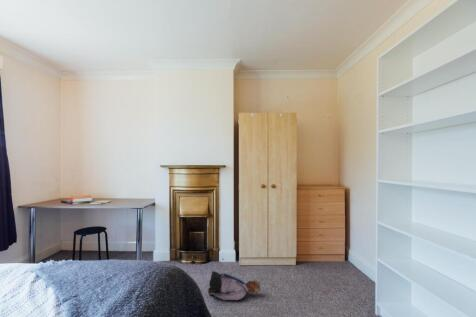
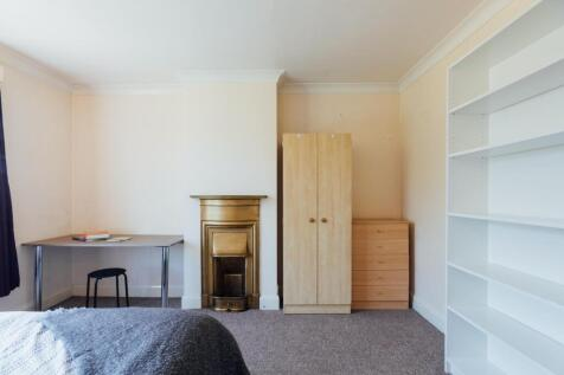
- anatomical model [207,270,262,301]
